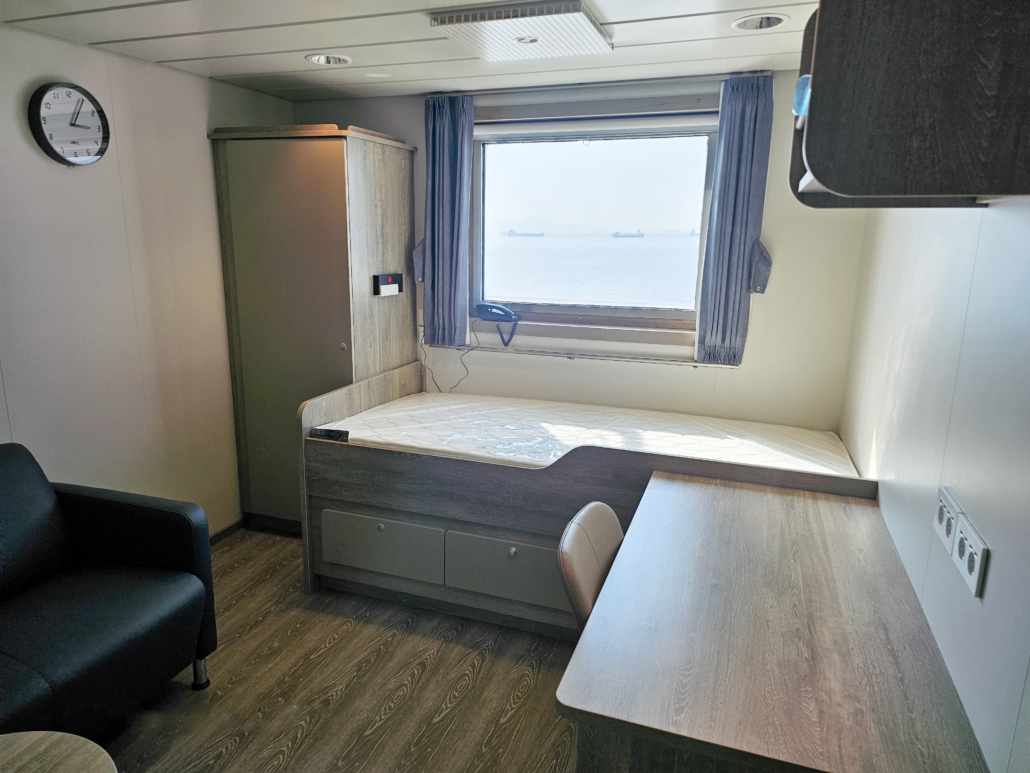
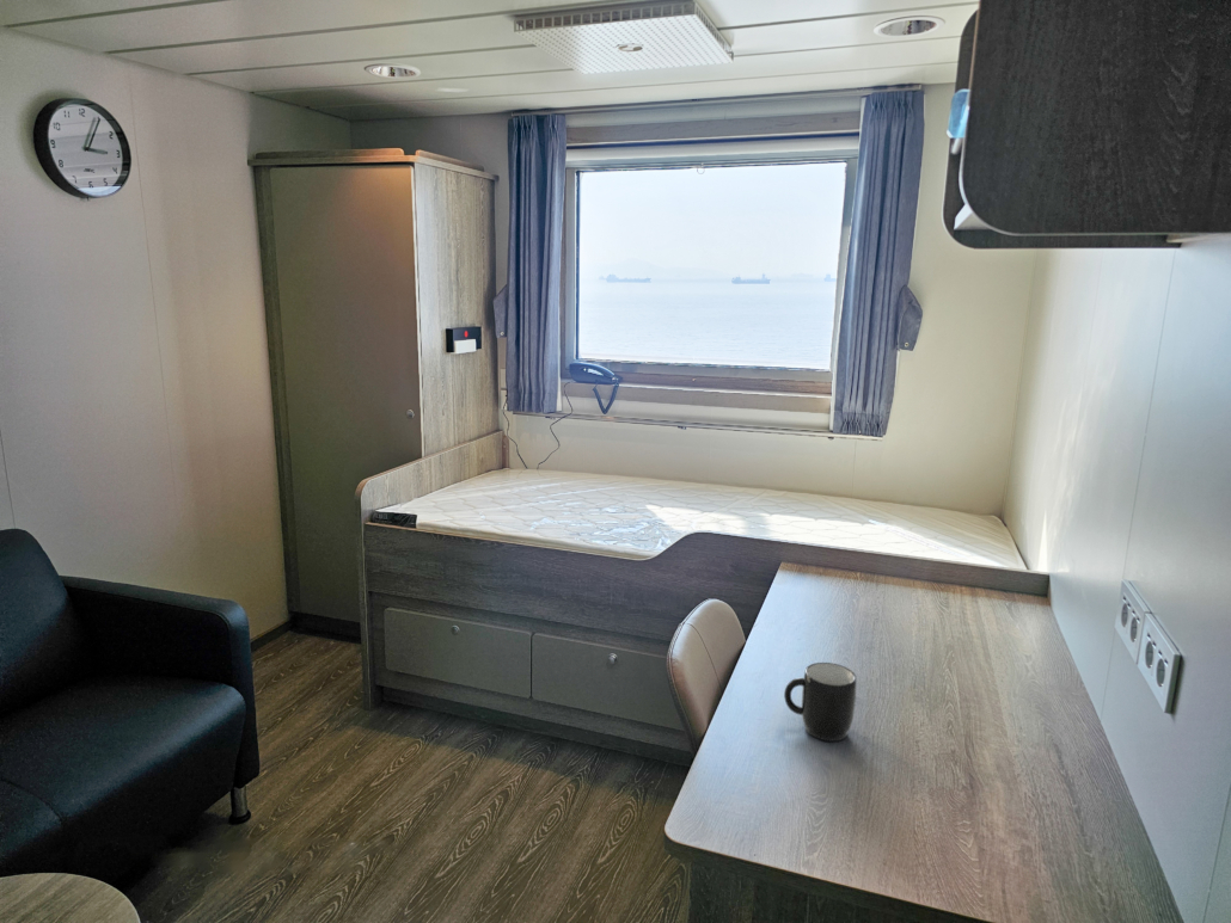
+ mug [783,662,858,743]
